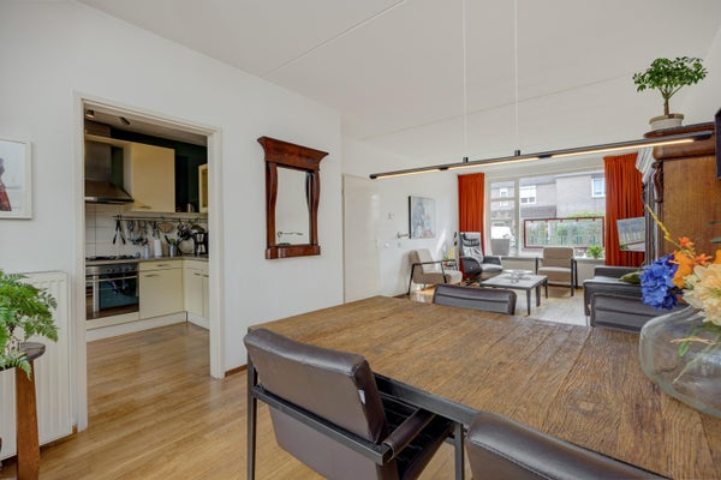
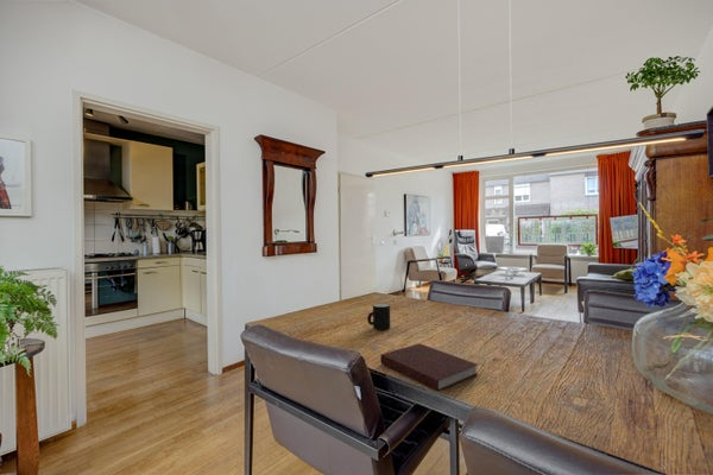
+ notebook [379,342,479,393]
+ mug [366,302,391,330]
